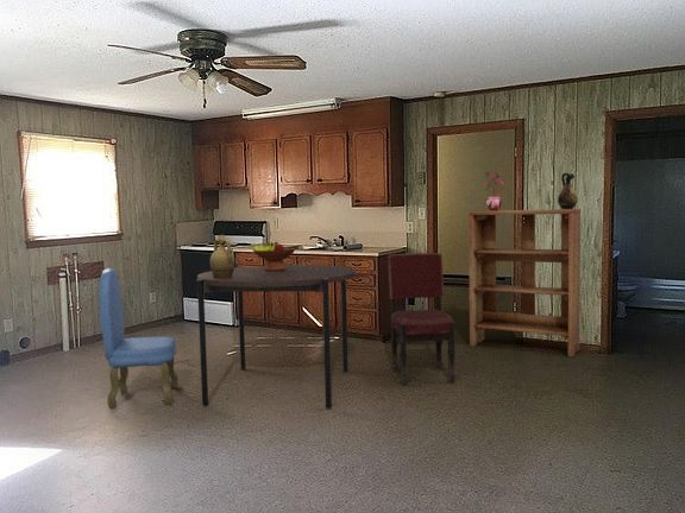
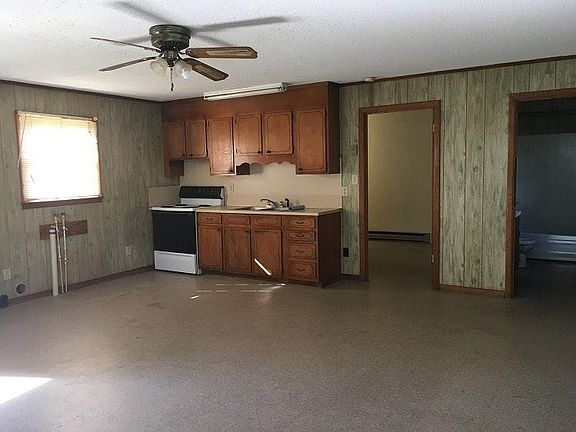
- fruit bowl [251,241,297,271]
- dining table [196,264,357,410]
- bookshelf [467,208,582,359]
- dining chair [98,267,180,410]
- potted plant [484,171,505,211]
- dining chair [387,252,457,386]
- ceramic jug [557,172,579,209]
- pitcher [209,234,235,279]
